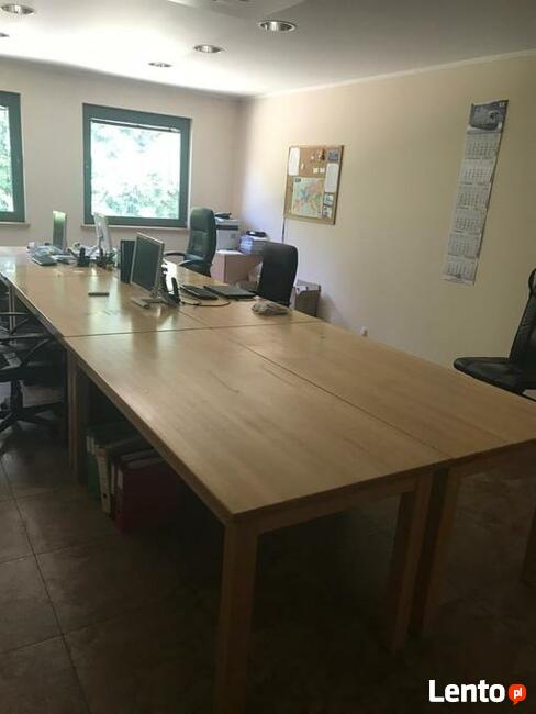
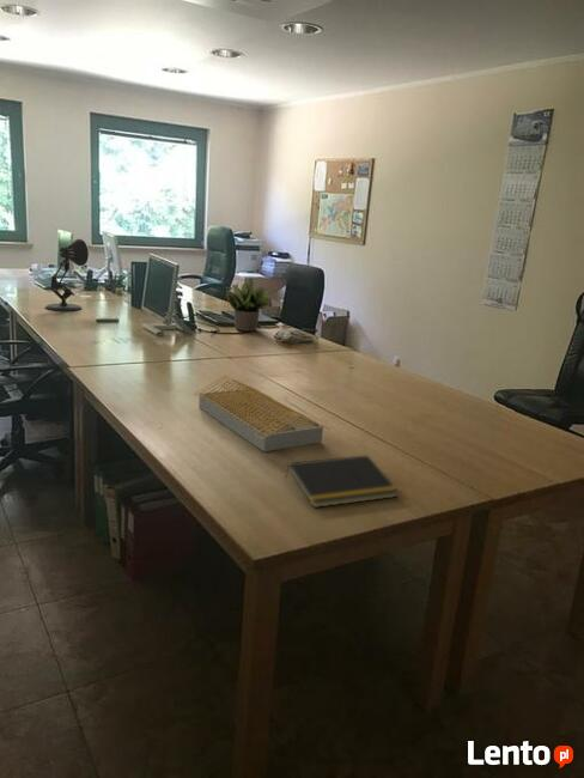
+ desk lamp [44,238,90,312]
+ notepad [284,454,401,509]
+ architectural model [193,375,331,452]
+ potted plant [225,275,282,333]
